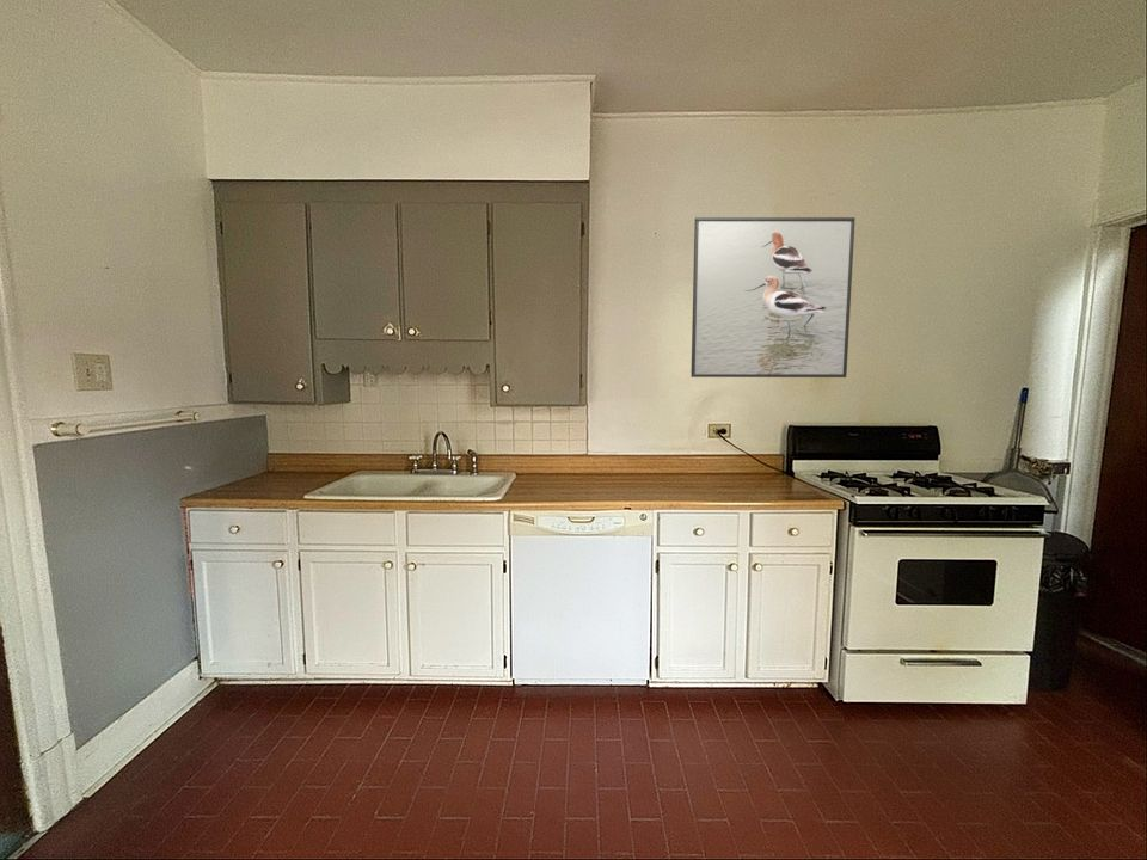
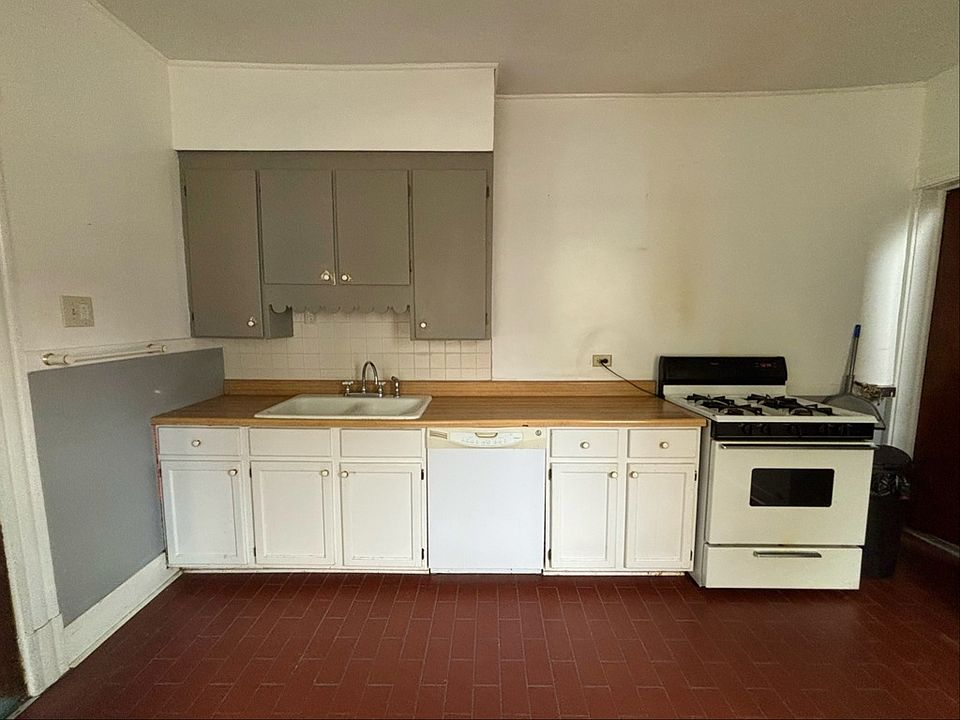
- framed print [689,216,857,379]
